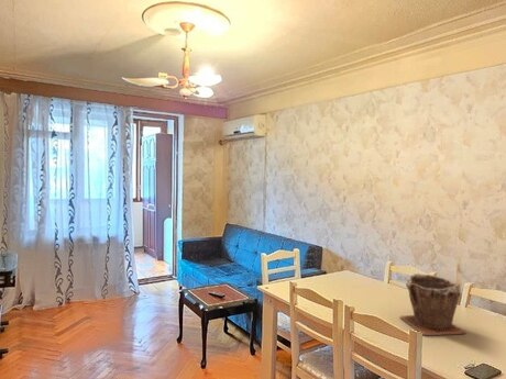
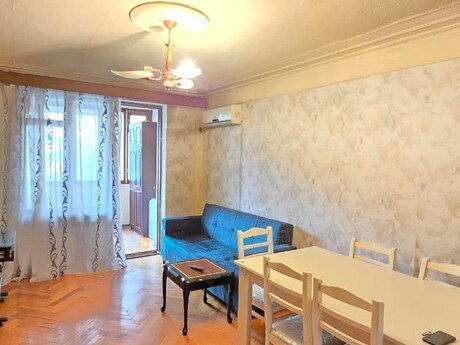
- plant pot [398,272,466,336]
